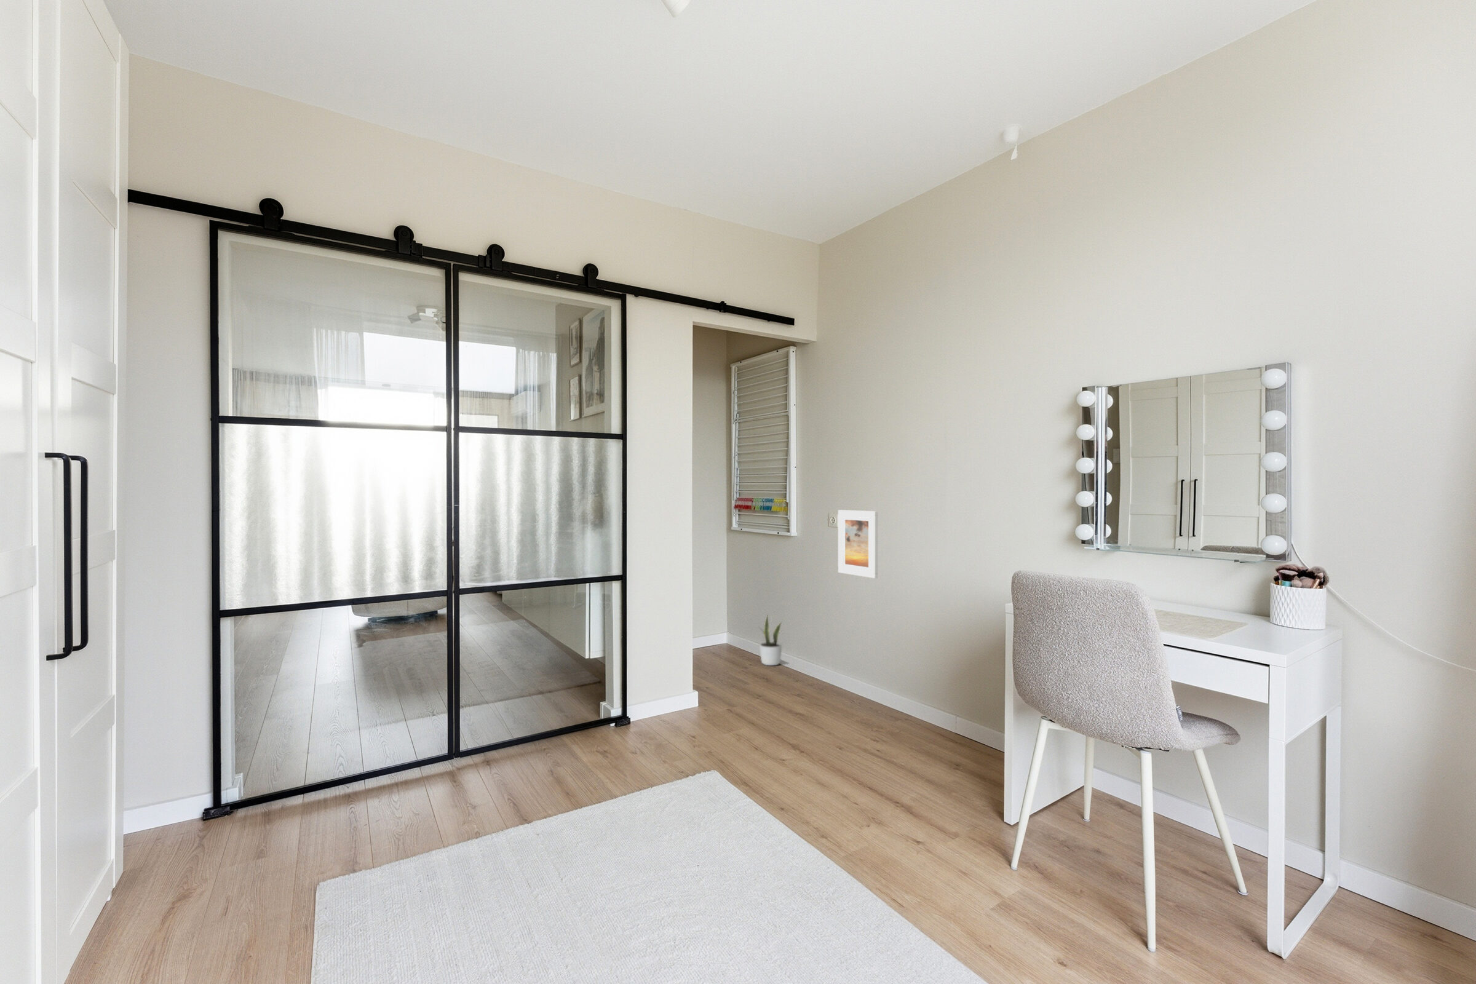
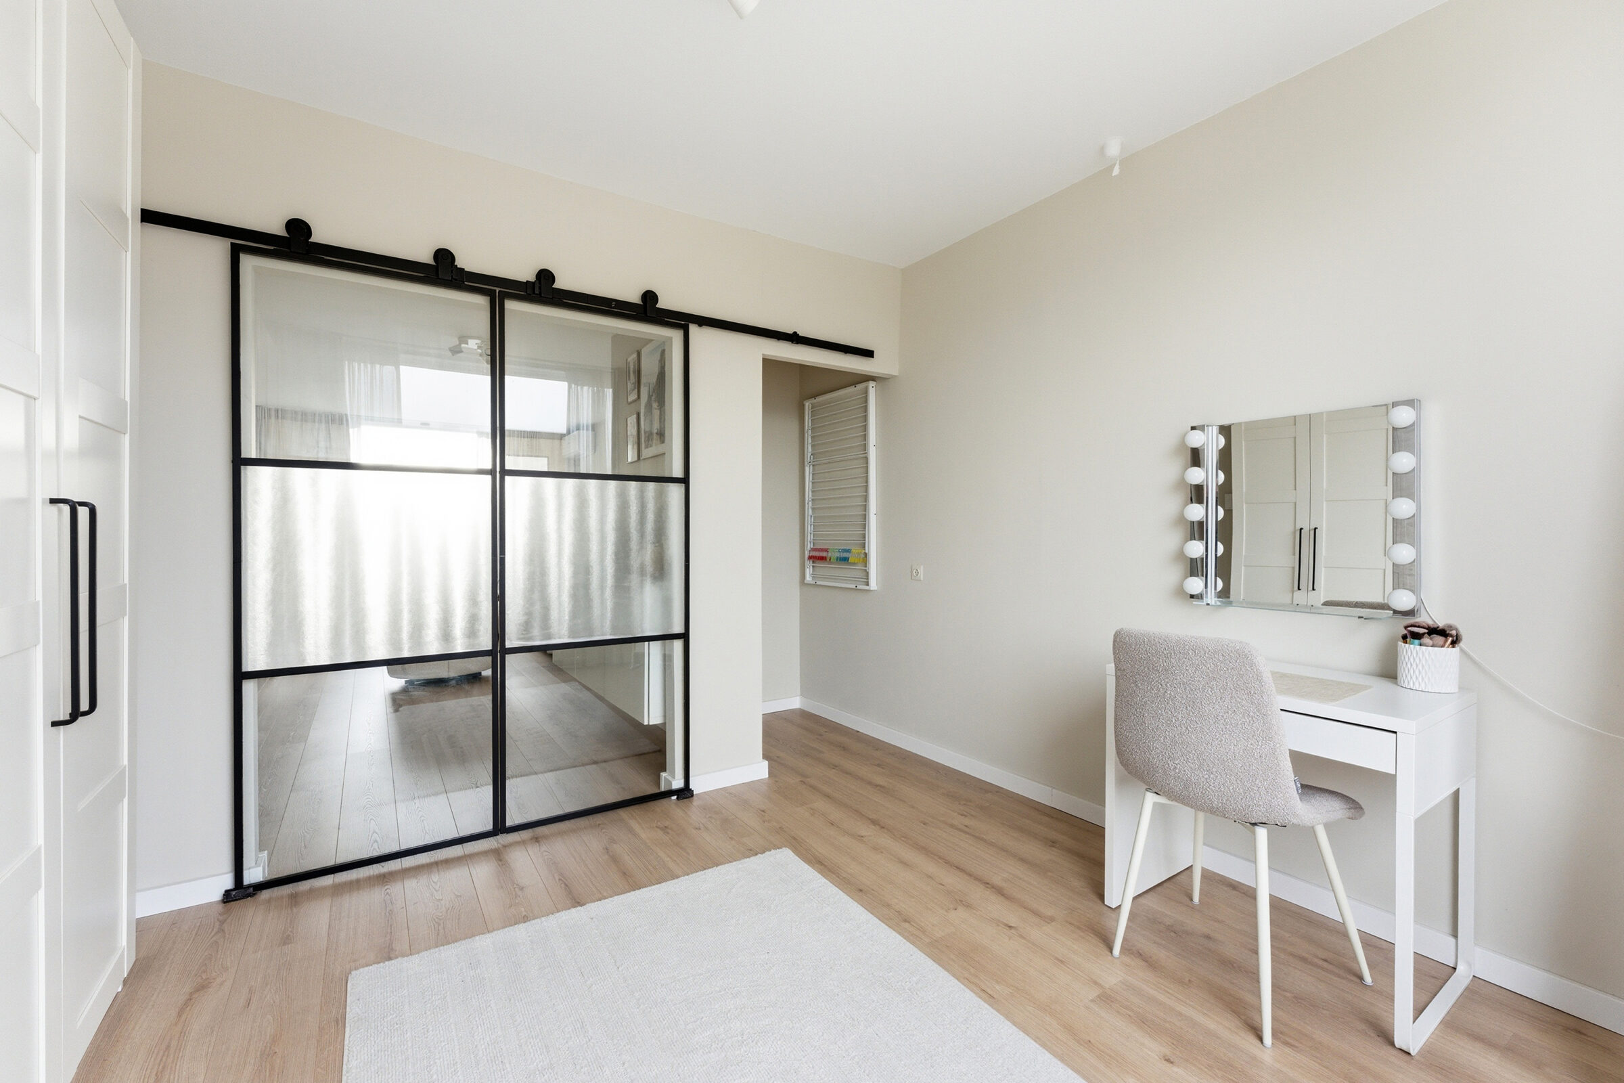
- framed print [838,510,879,579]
- potted plant [758,613,783,666]
